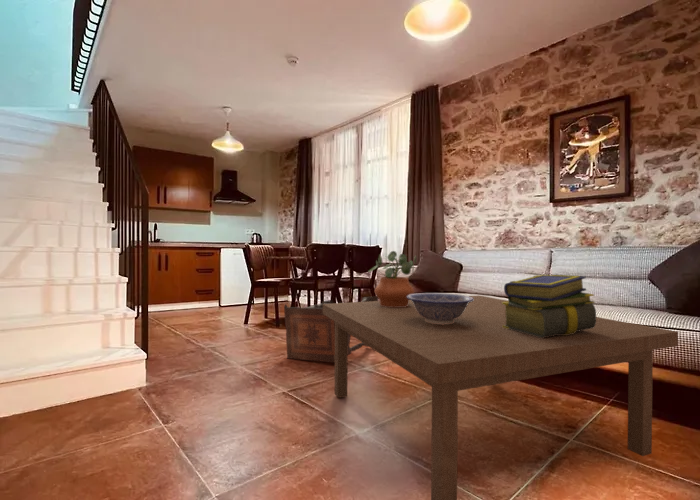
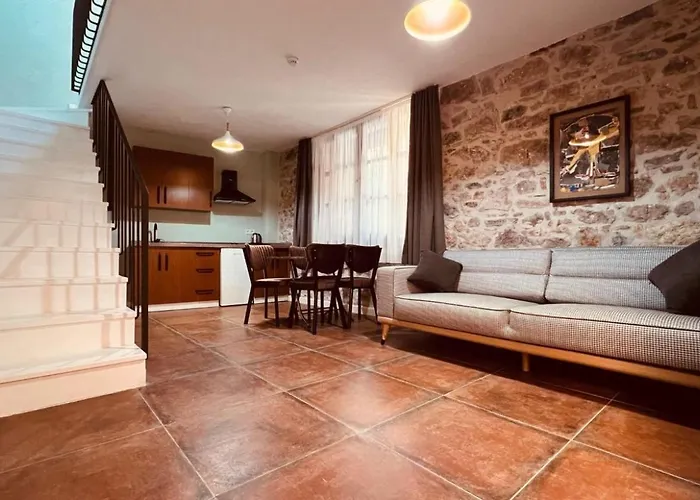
- decorative bowl [407,292,474,325]
- side table [283,295,379,364]
- coffee table [323,295,679,500]
- stack of books [502,274,597,338]
- potted plant [367,250,417,307]
